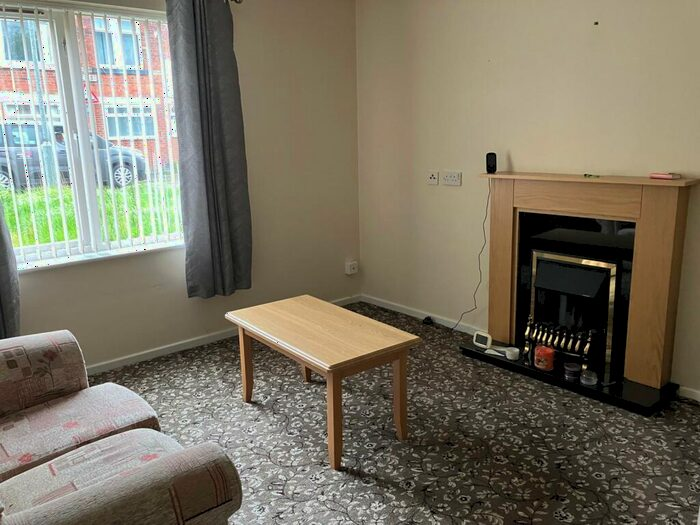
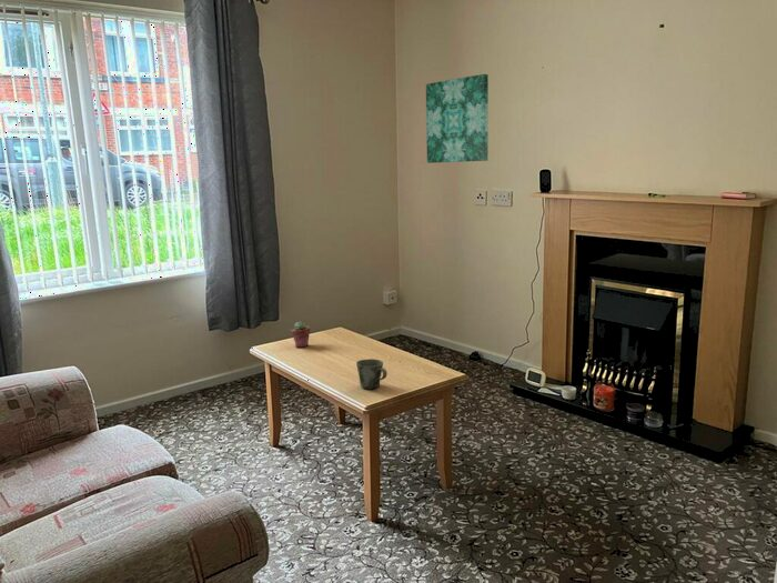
+ potted succulent [290,321,311,349]
+ mug [355,358,389,391]
+ wall art [425,73,490,164]
